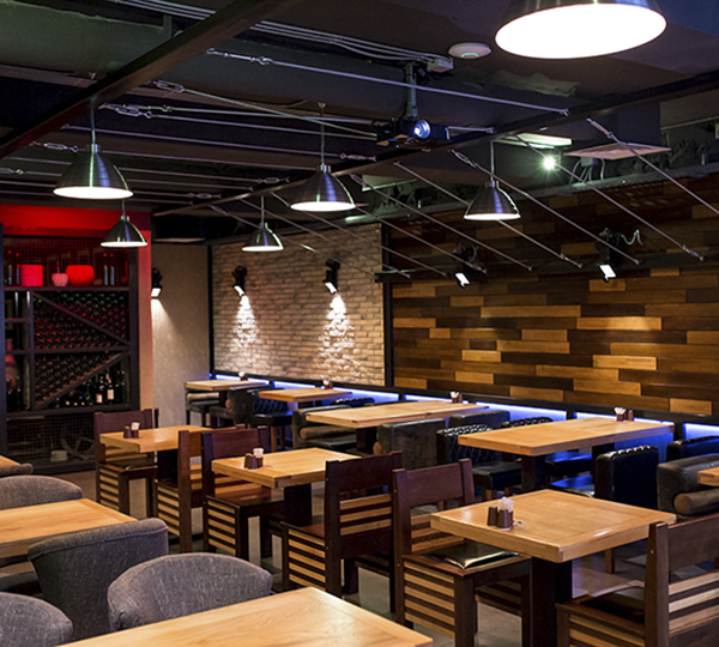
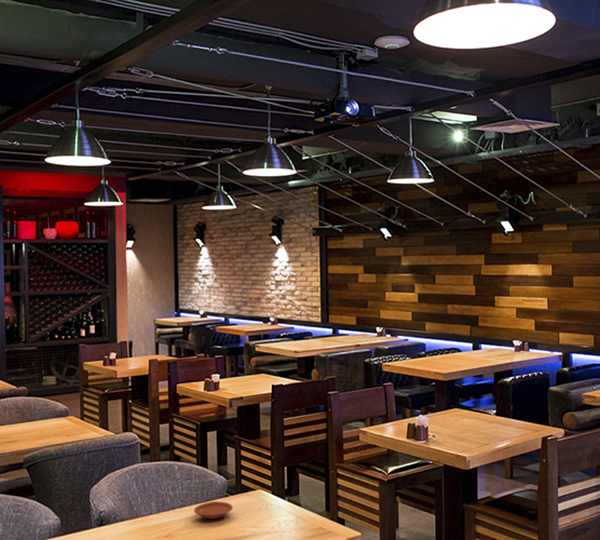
+ plate [193,501,234,520]
